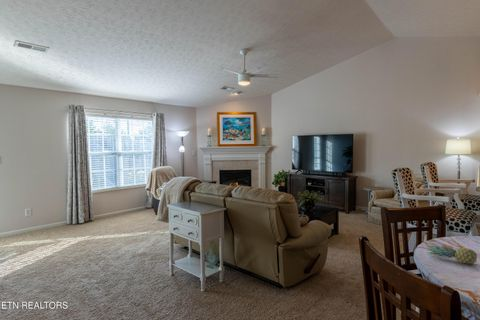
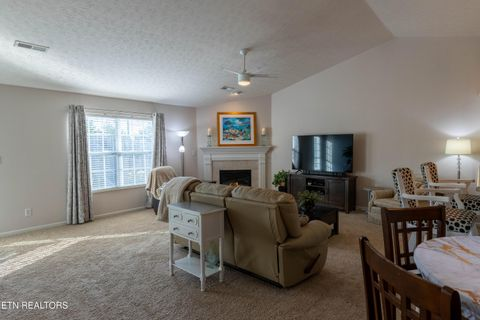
- fruit [425,241,478,265]
